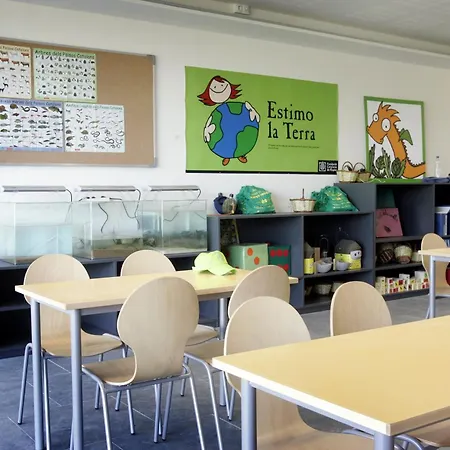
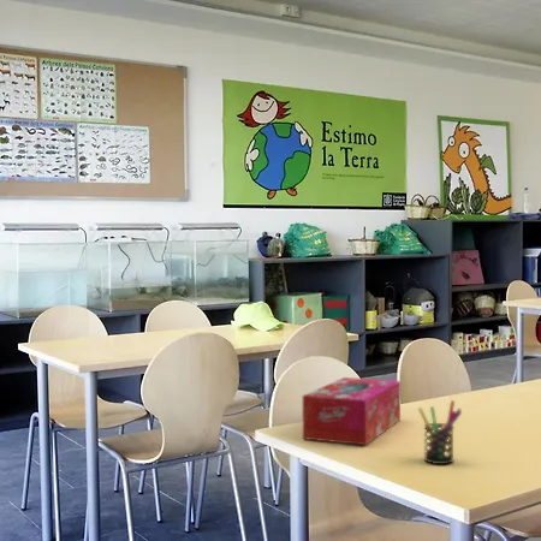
+ tissue box [302,376,402,446]
+ pen holder [417,399,463,465]
